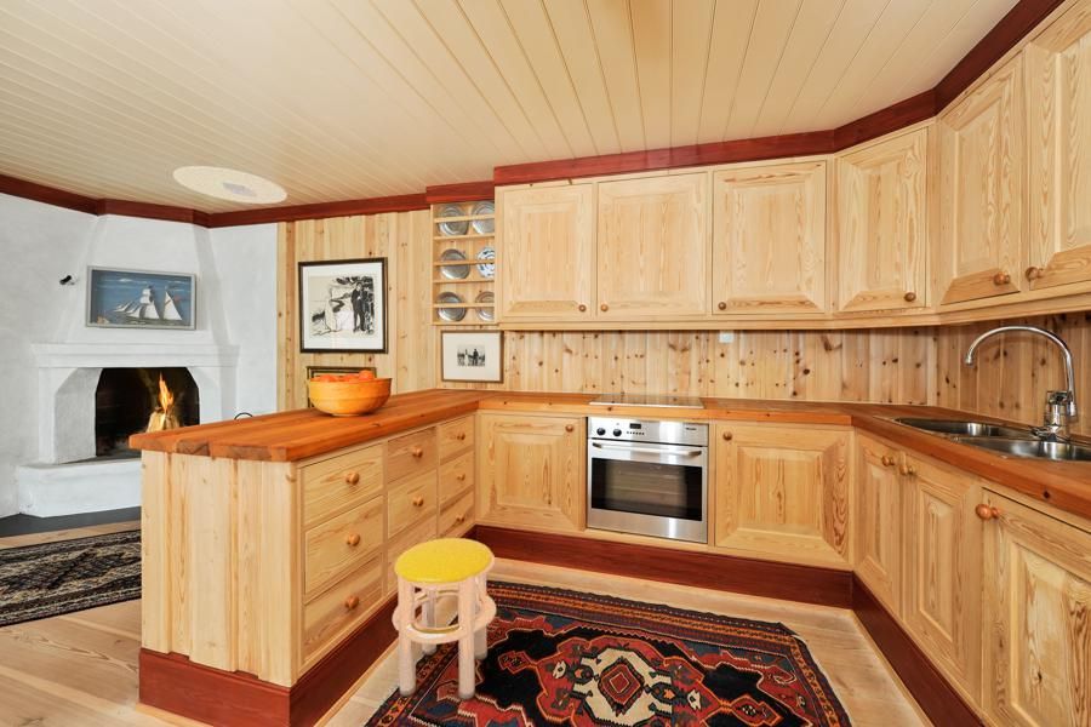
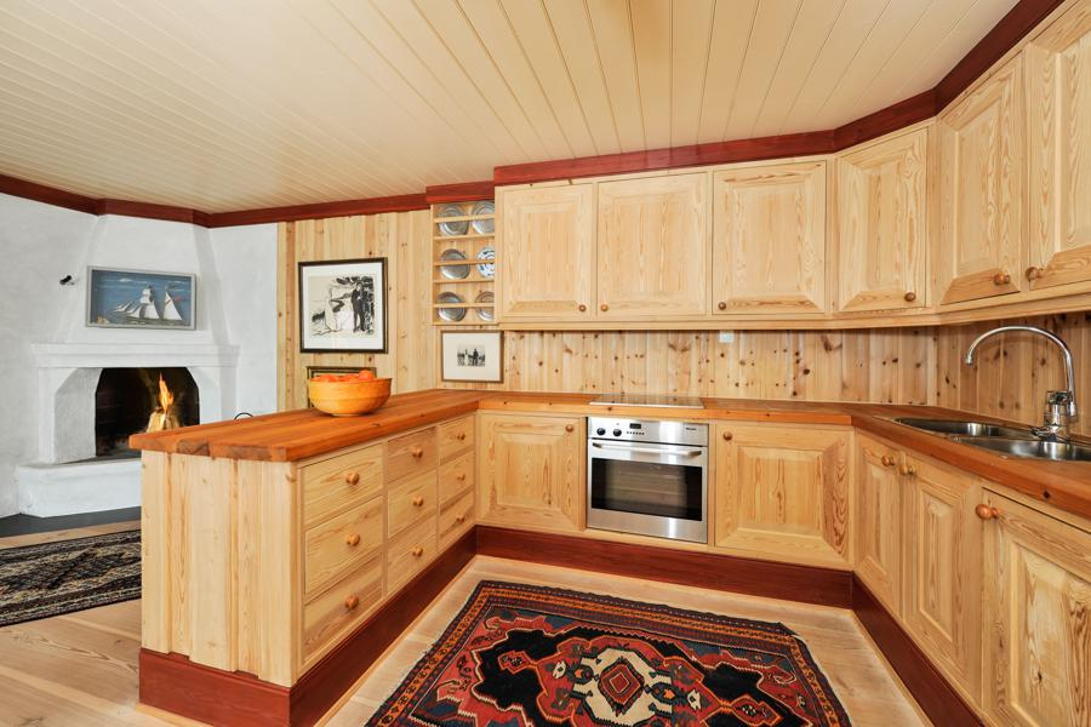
- ceiling light [172,165,289,205]
- stool [392,537,497,702]
